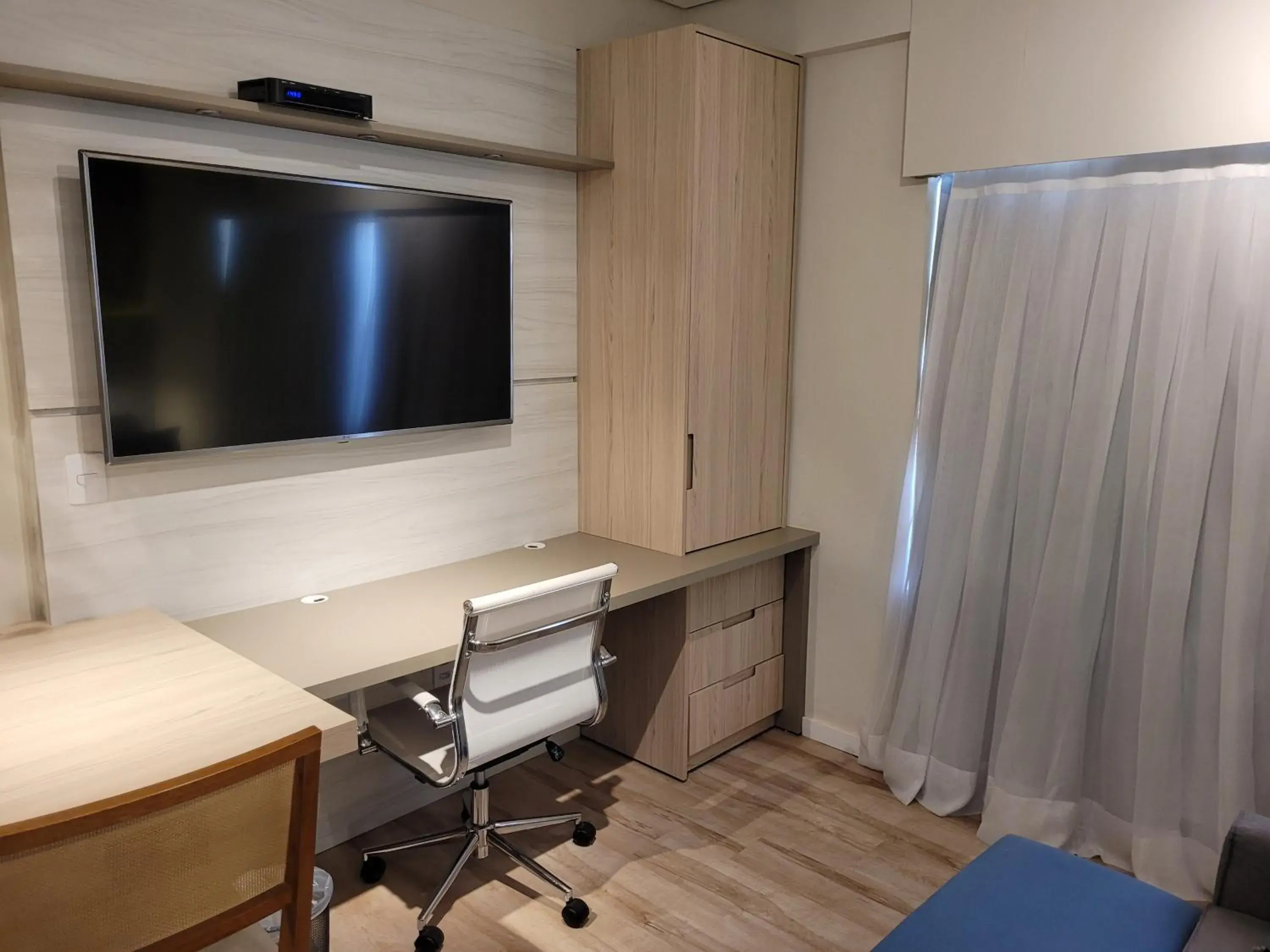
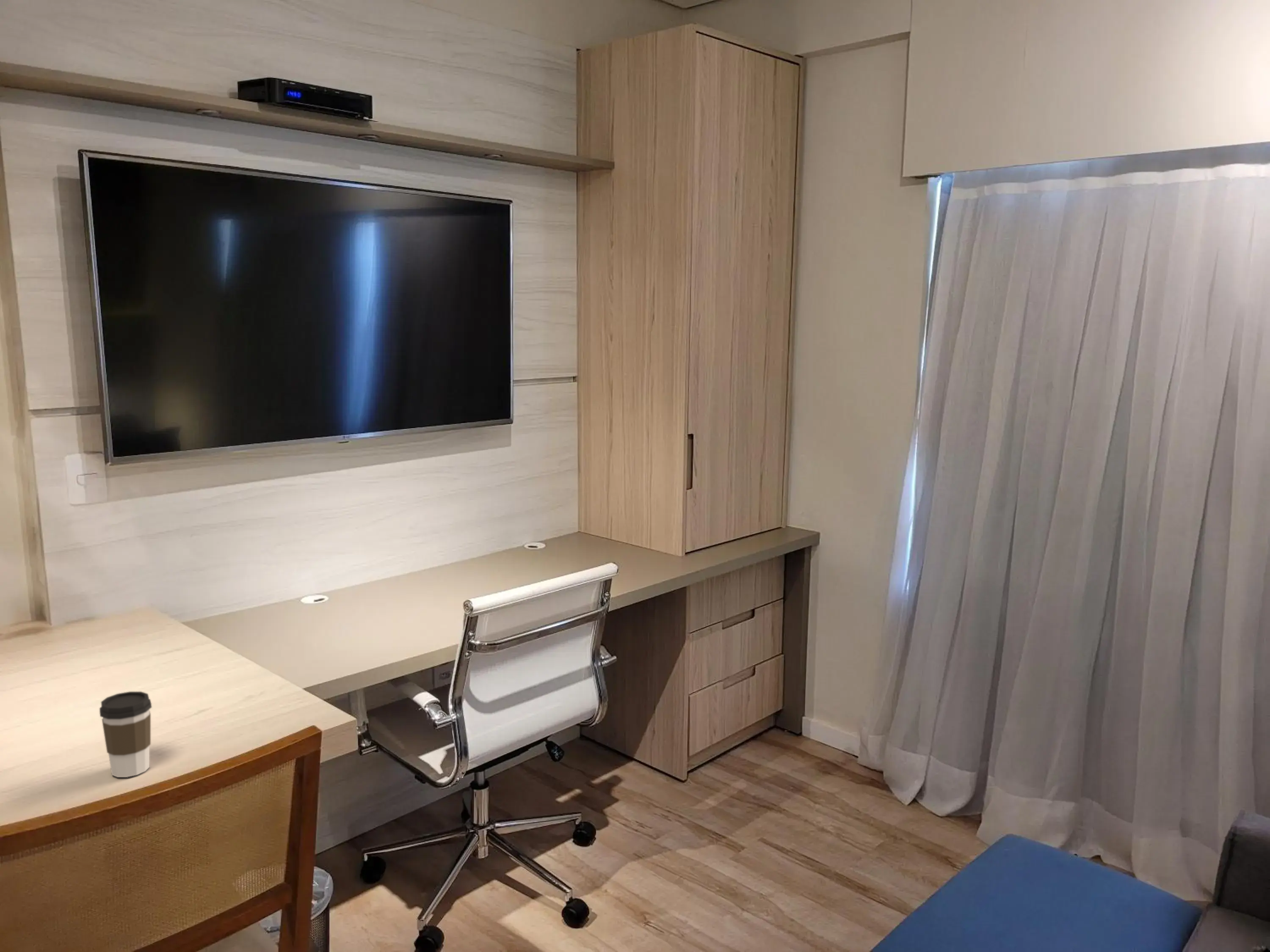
+ coffee cup [99,691,152,778]
